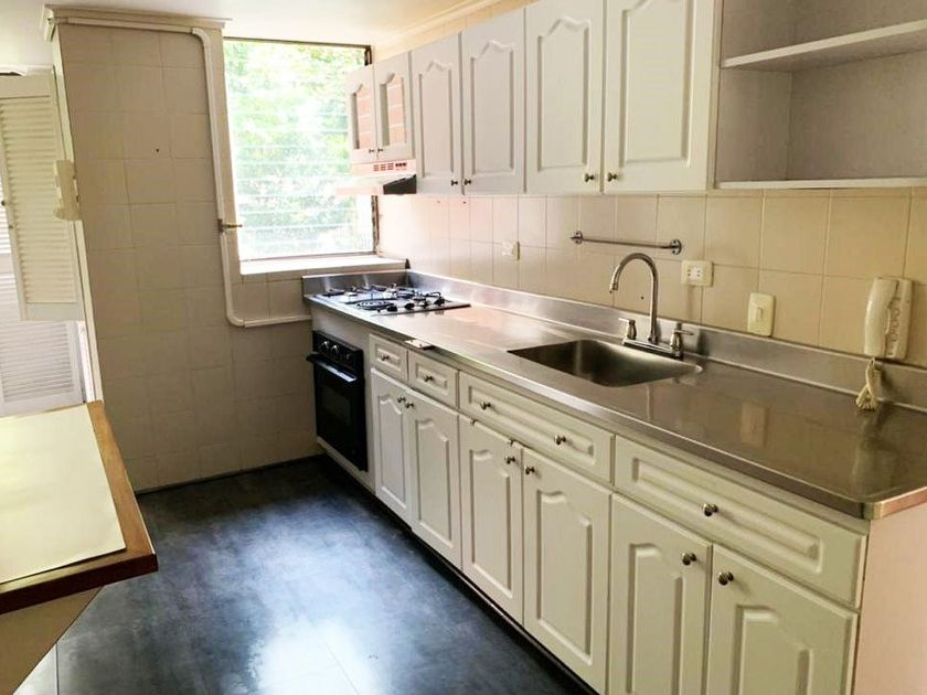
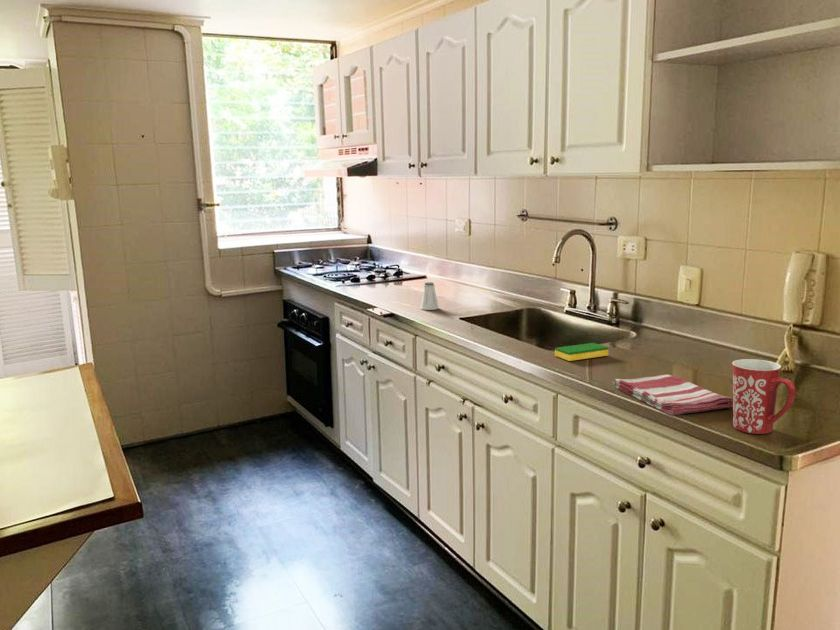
+ mug [731,358,796,435]
+ dish sponge [554,342,610,362]
+ dish towel [613,373,733,416]
+ saltshaker [419,281,440,311]
